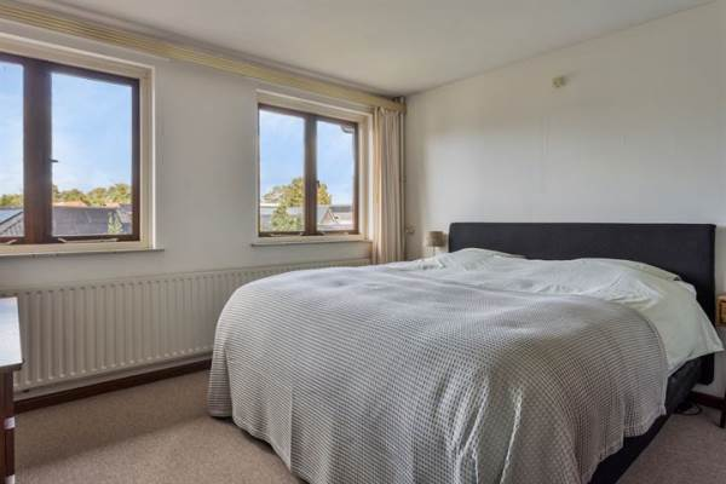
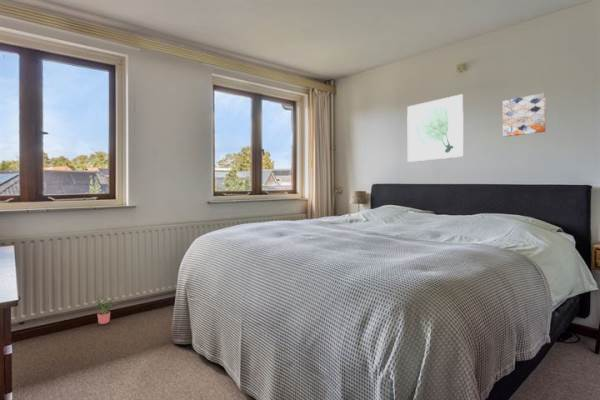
+ potted plant [95,295,121,325]
+ wall art [502,92,547,138]
+ wall art [406,93,465,163]
